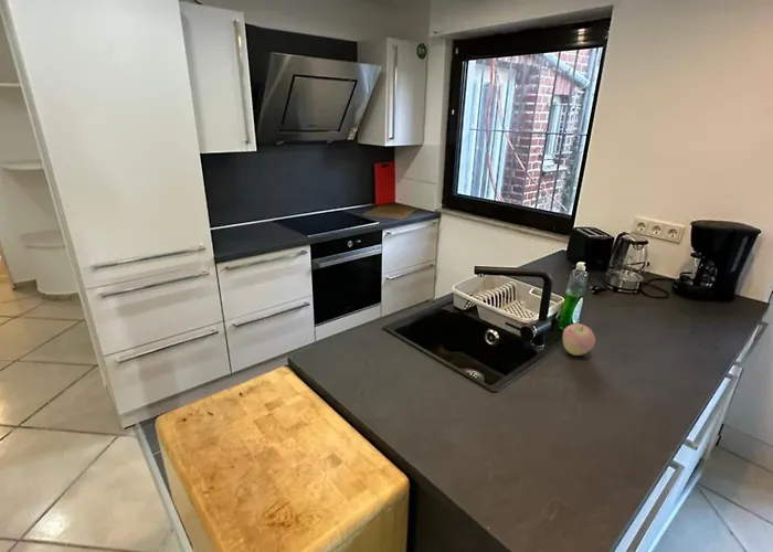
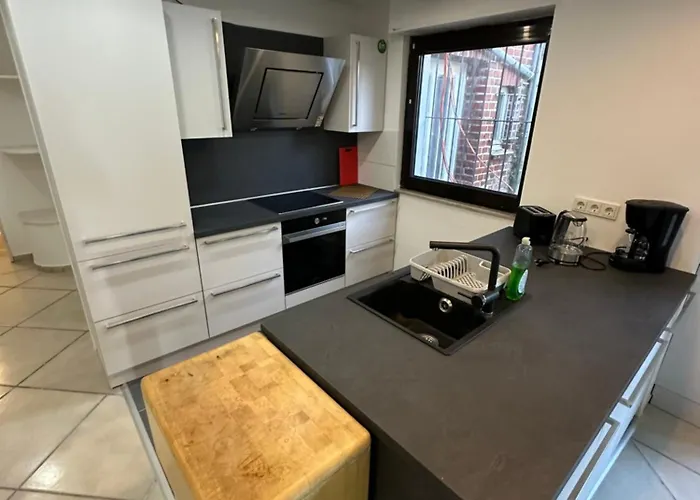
- apple [562,322,596,357]
